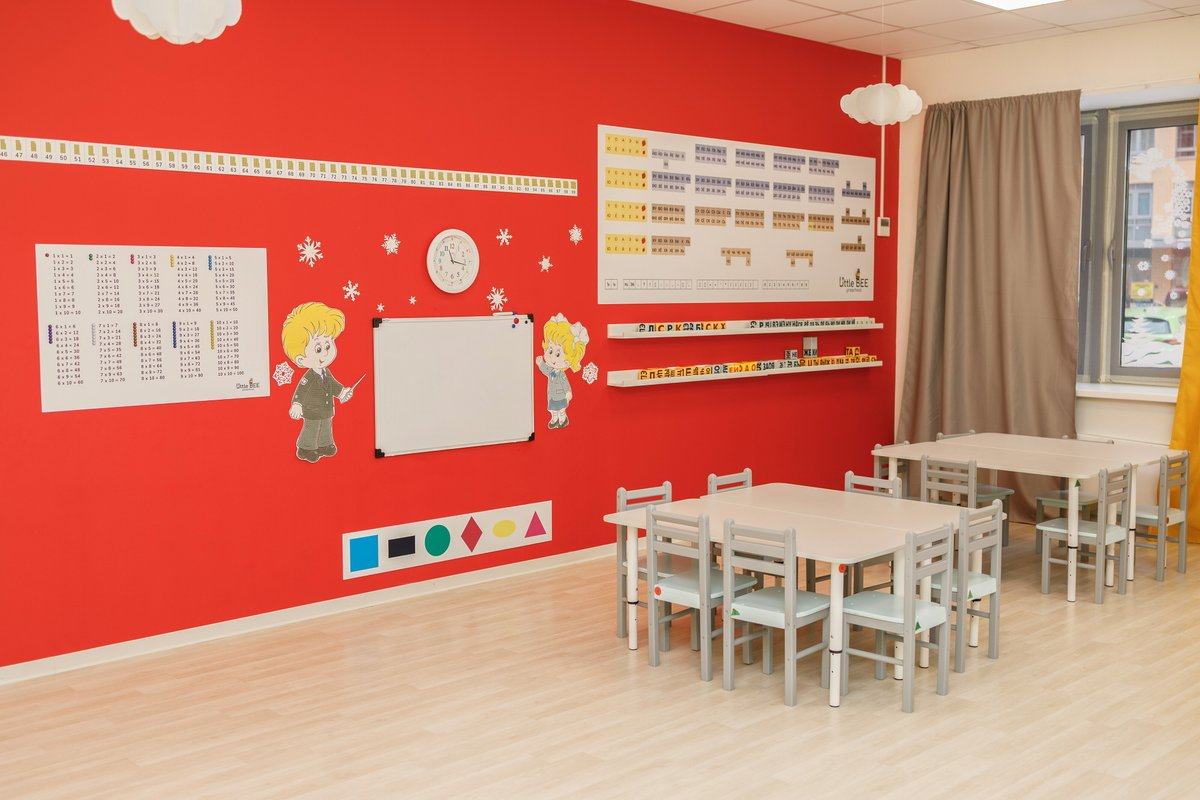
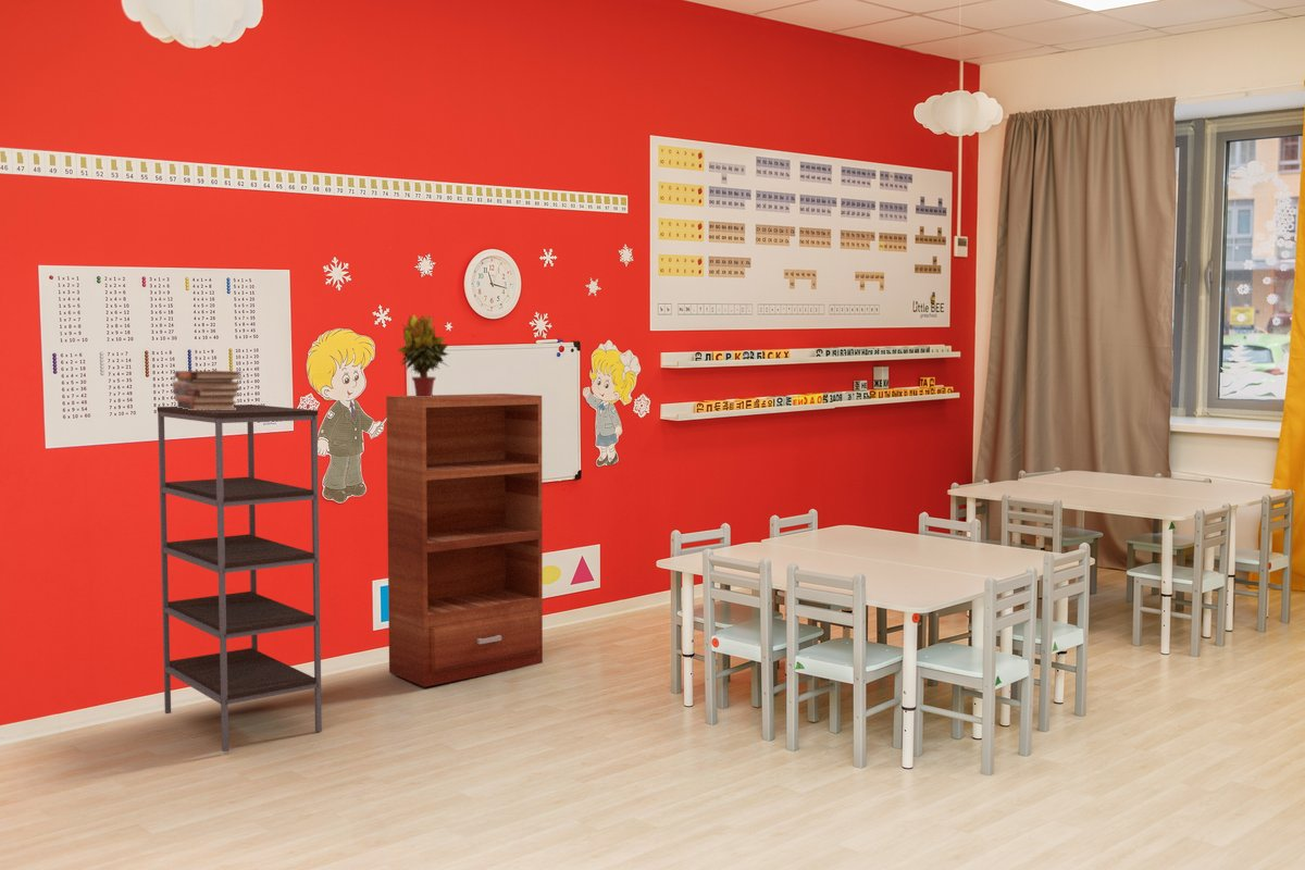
+ bookshelf [385,393,544,688]
+ book stack [172,370,244,410]
+ potted plant [396,313,450,397]
+ shelving unit [157,403,323,753]
